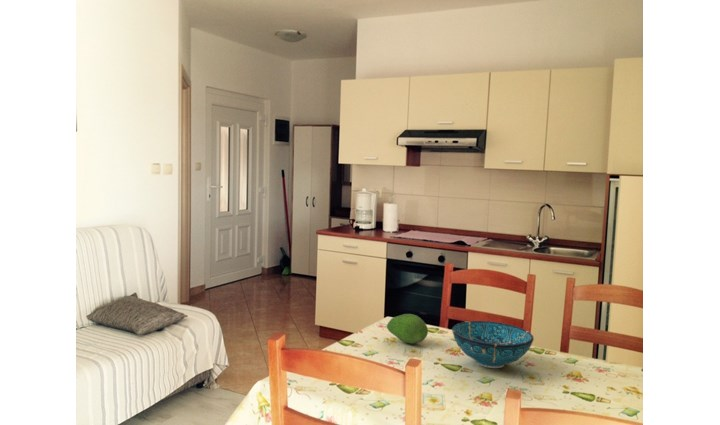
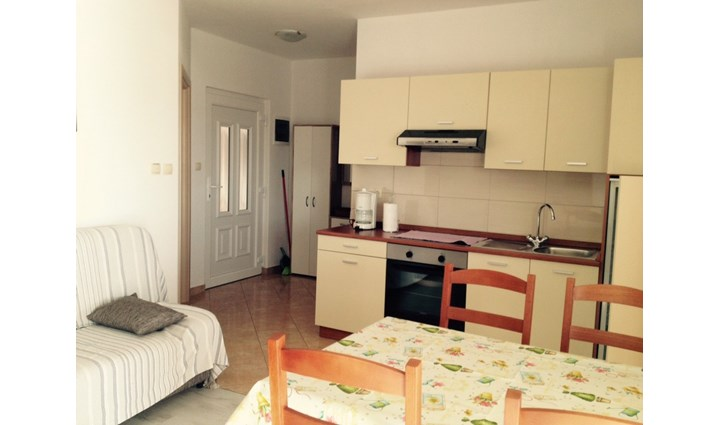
- decorative bowl [451,320,535,369]
- fruit [386,313,429,345]
